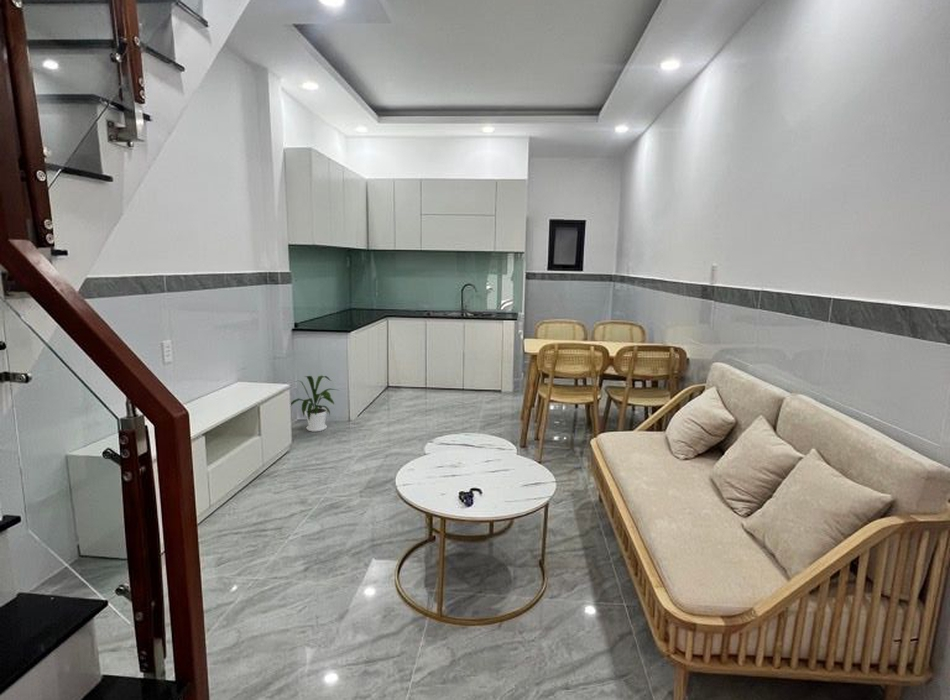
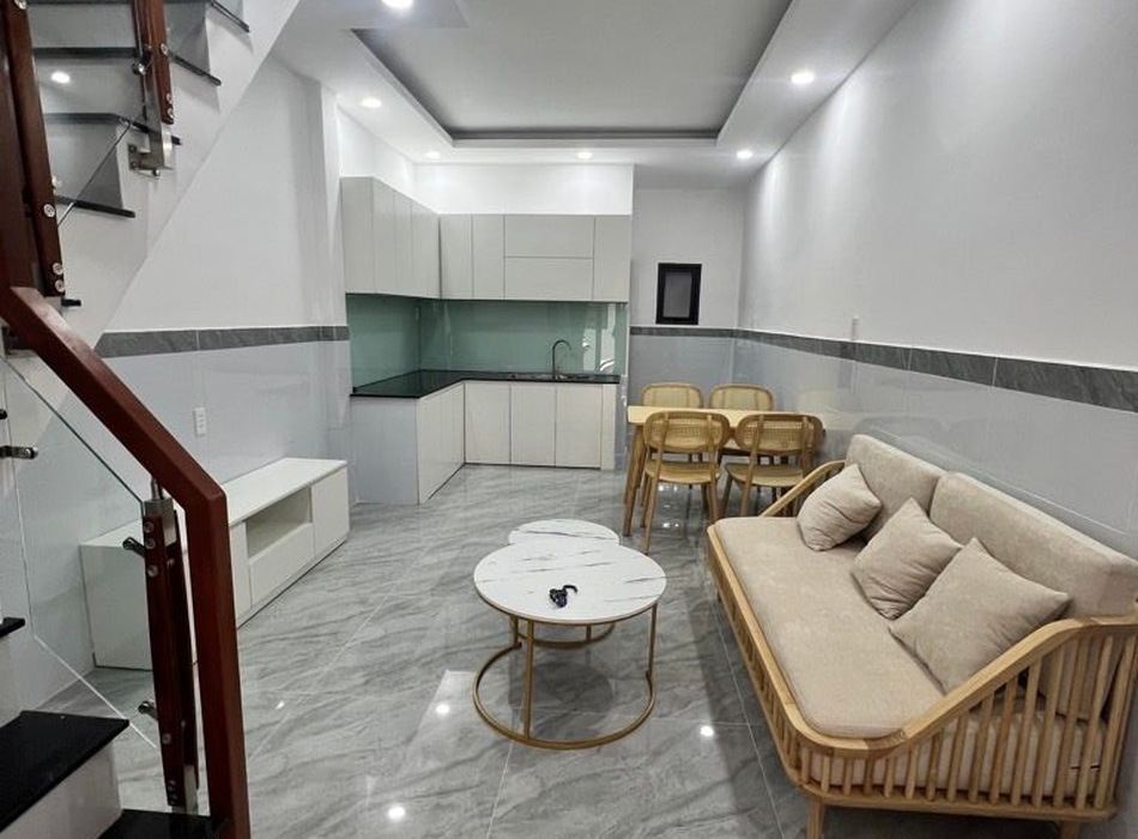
- house plant [290,374,341,433]
